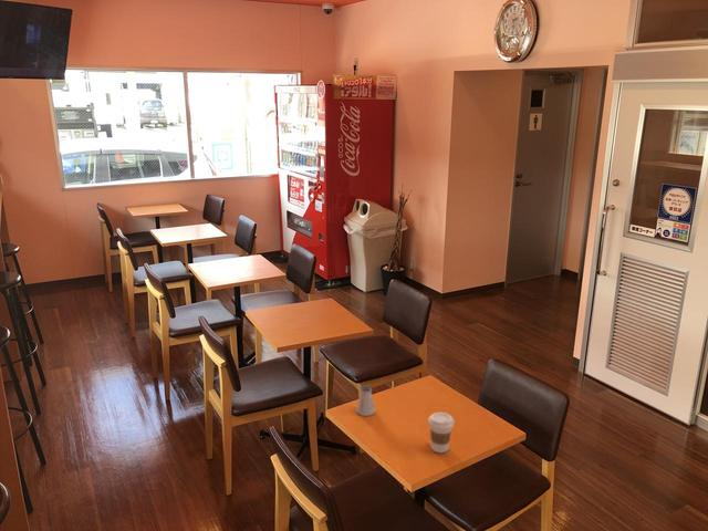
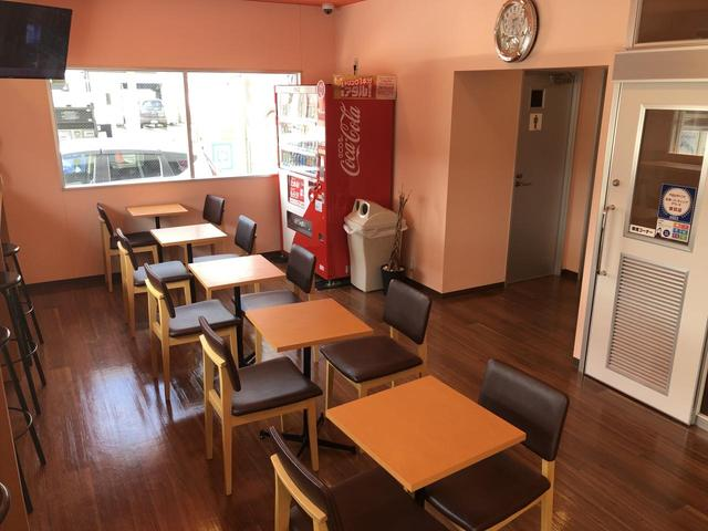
- coffee cup [427,412,456,454]
- saltshaker [355,385,376,417]
